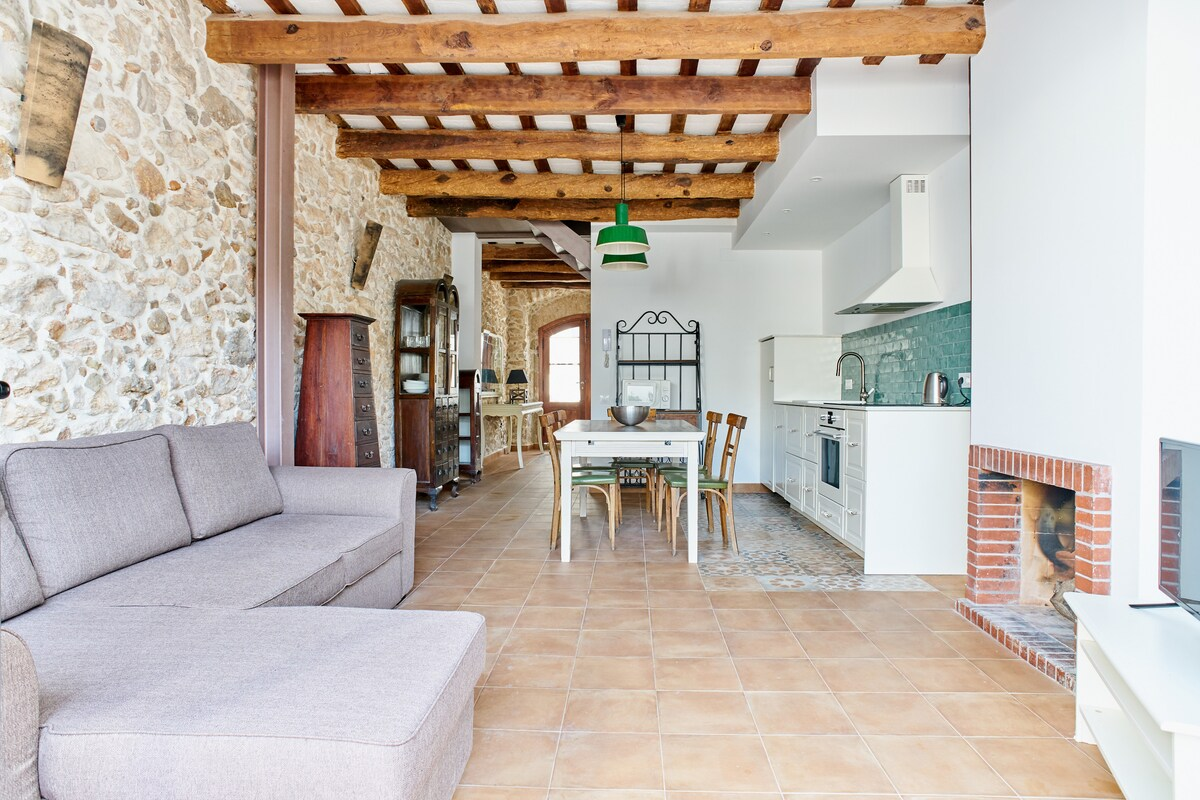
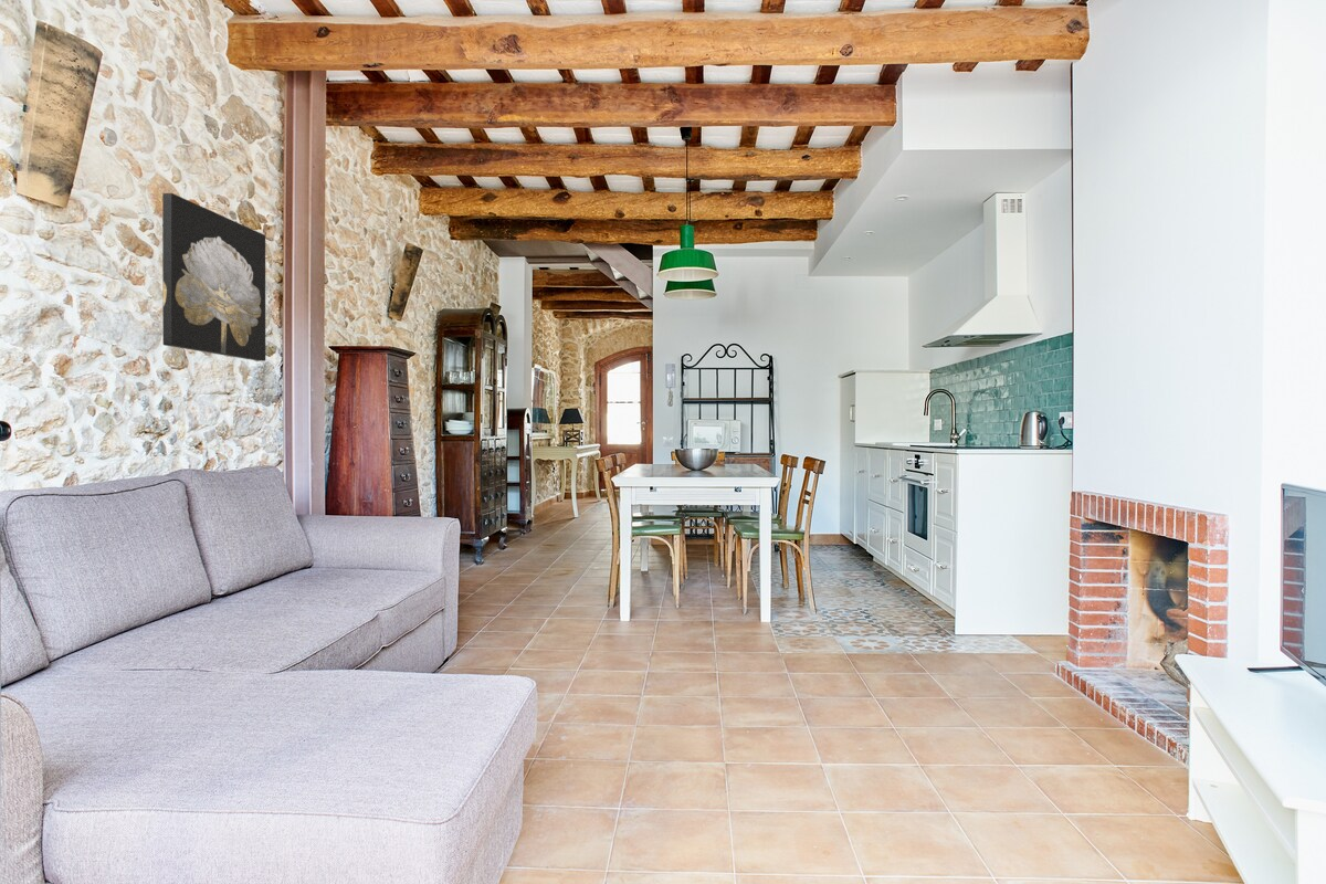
+ wall art [161,192,266,362]
